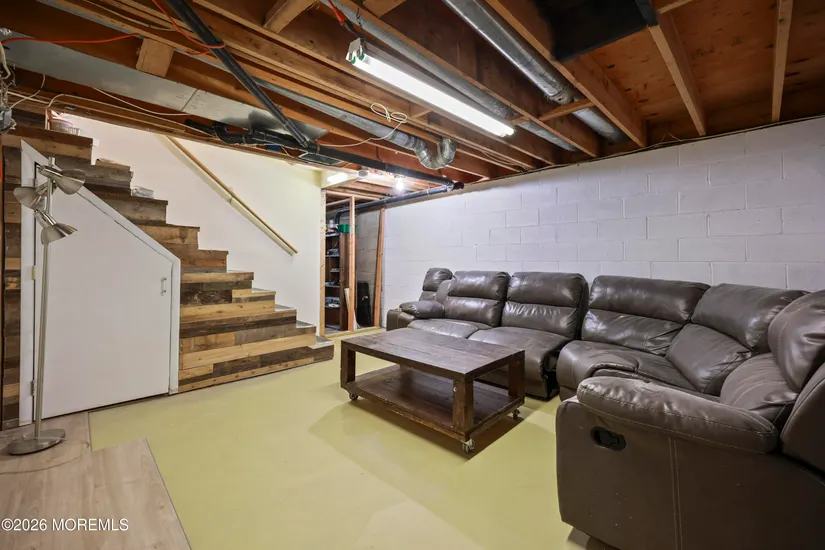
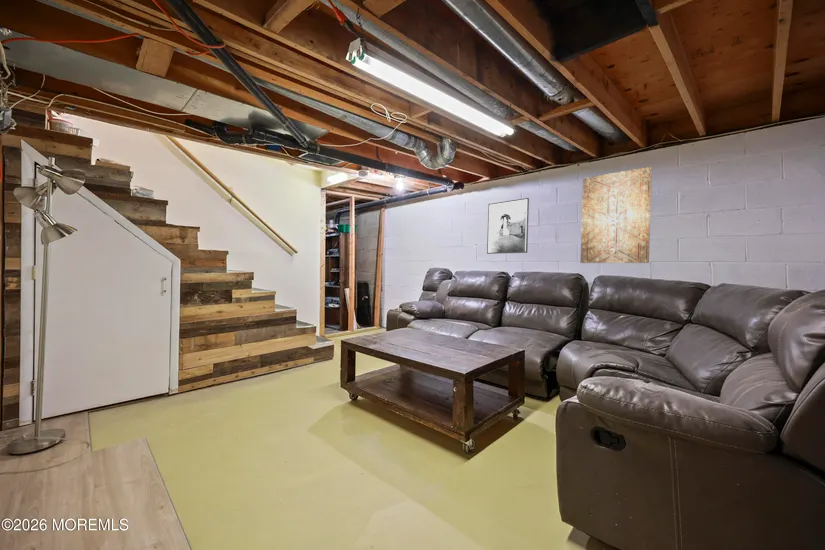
+ wall art [580,165,653,264]
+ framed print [486,197,530,255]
